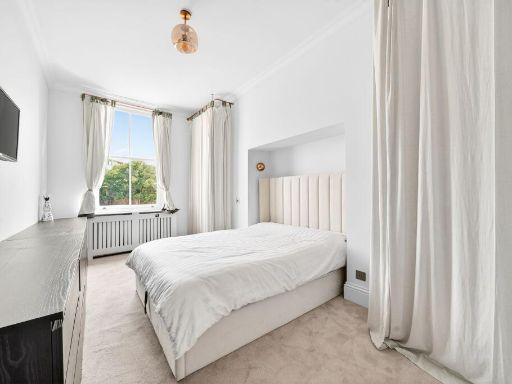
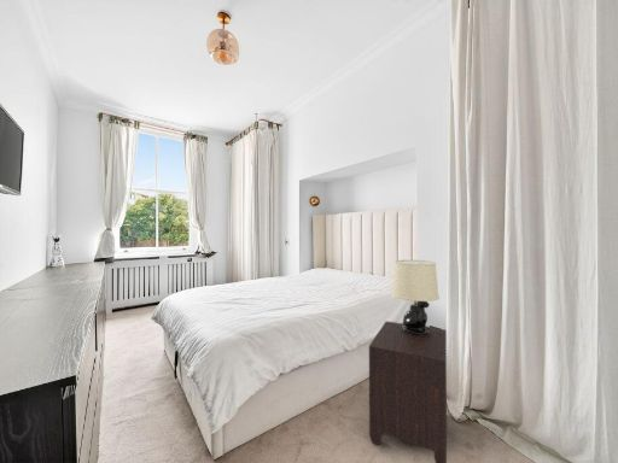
+ nightstand [368,321,448,463]
+ table lamp [391,259,441,335]
